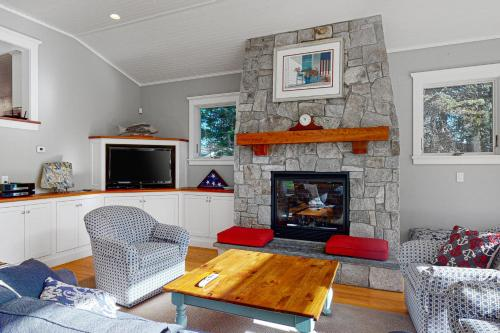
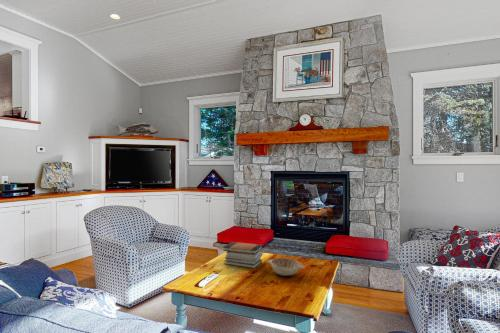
+ book stack [222,241,264,269]
+ decorative bowl [266,257,306,277]
